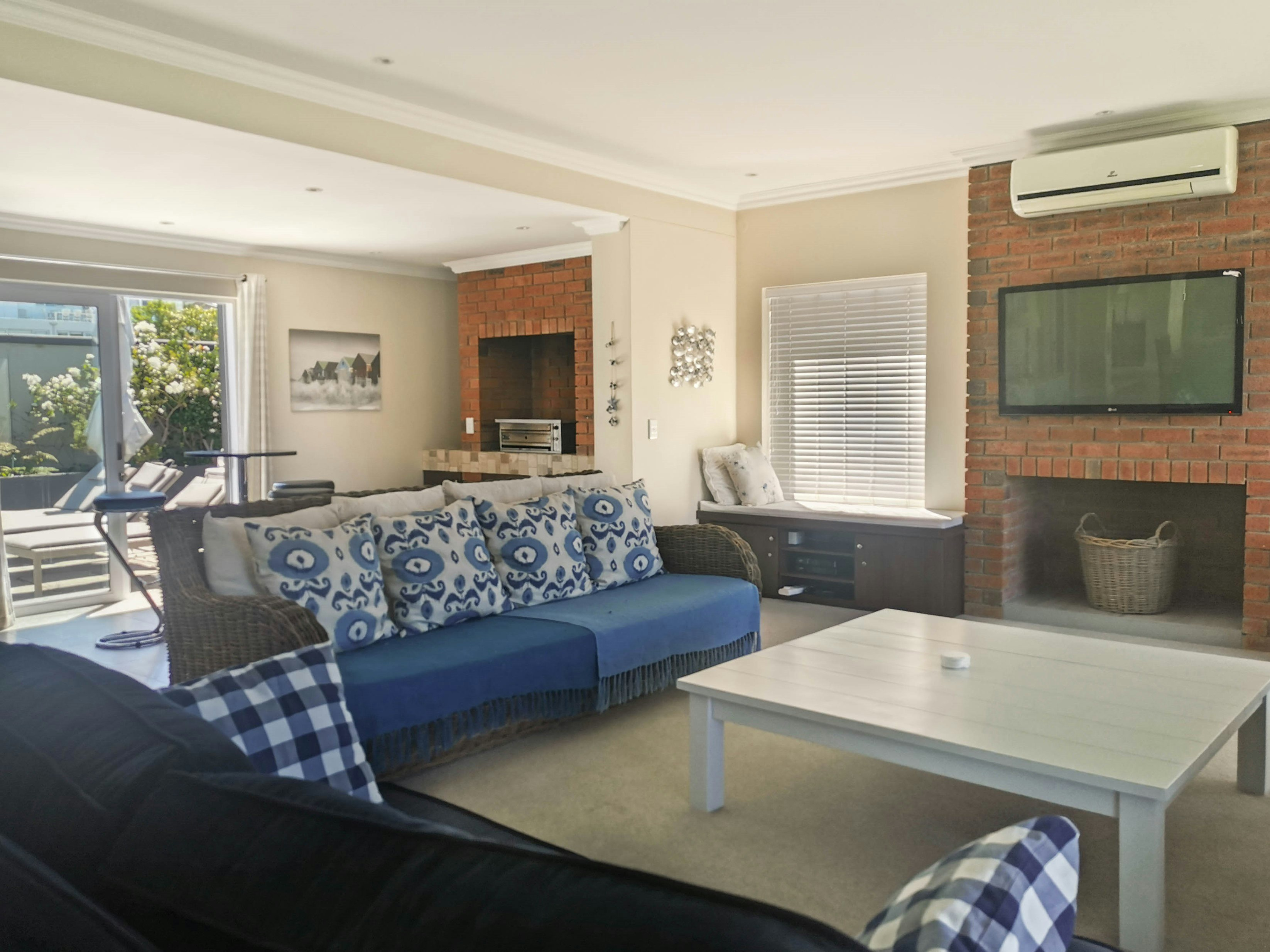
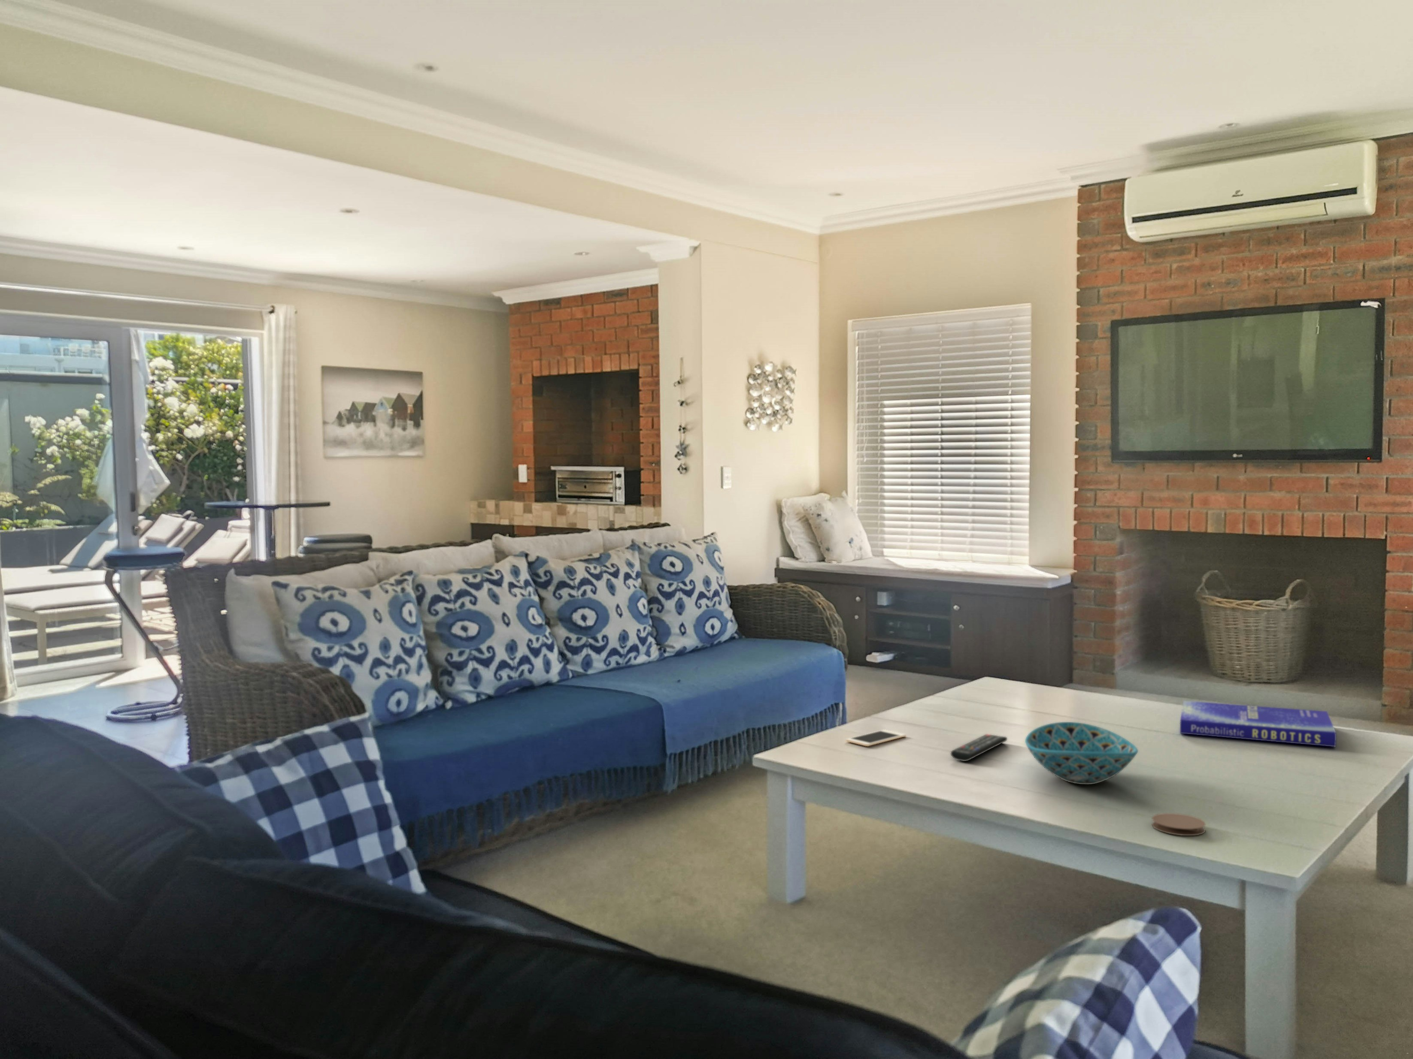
+ book [1179,701,1336,748]
+ remote control [950,733,1008,762]
+ coaster [1152,813,1206,835]
+ bowl [1025,722,1138,785]
+ cell phone [846,729,907,746]
